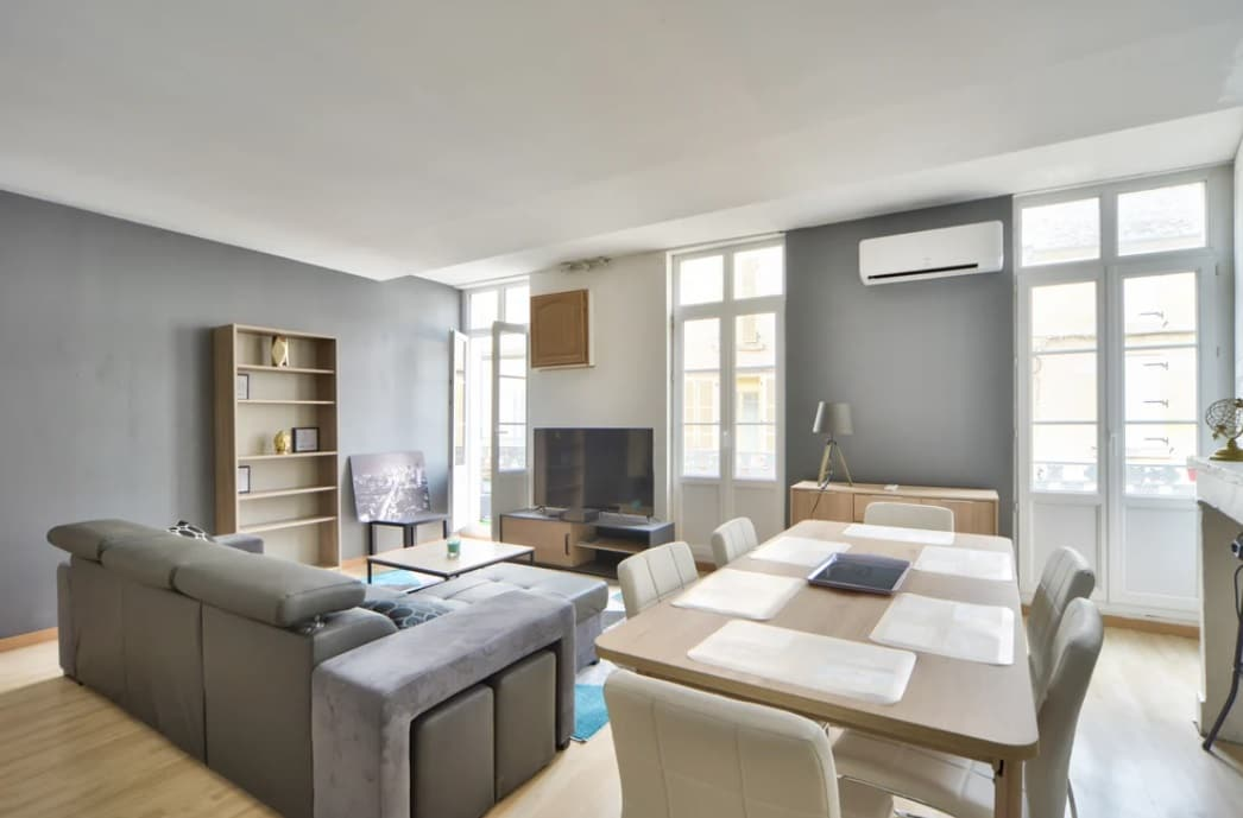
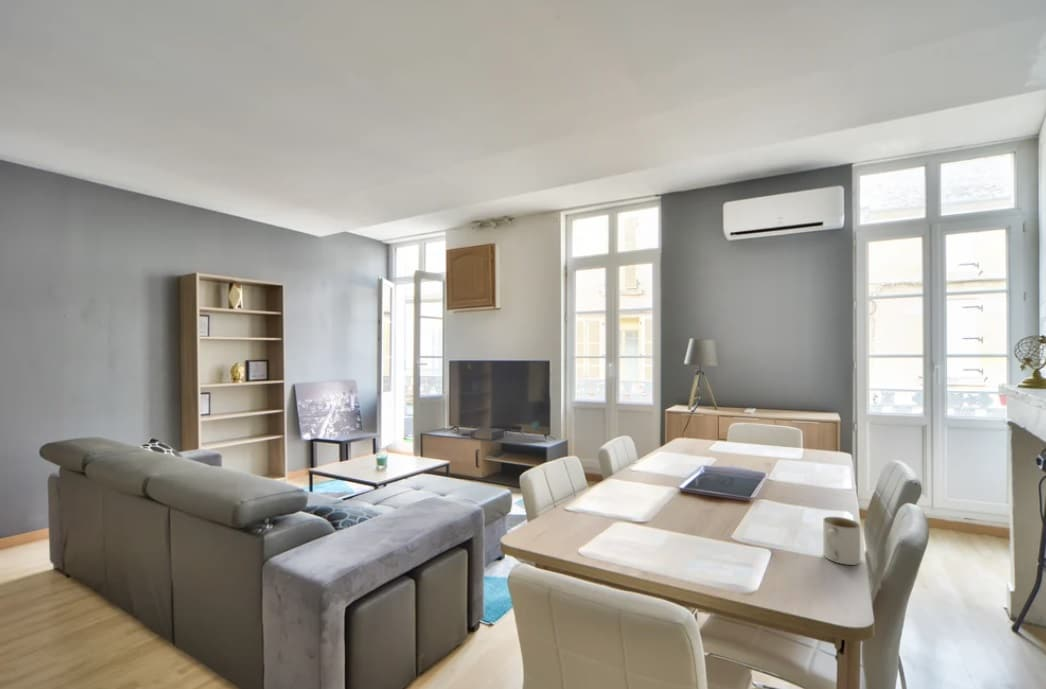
+ mug [822,516,861,566]
